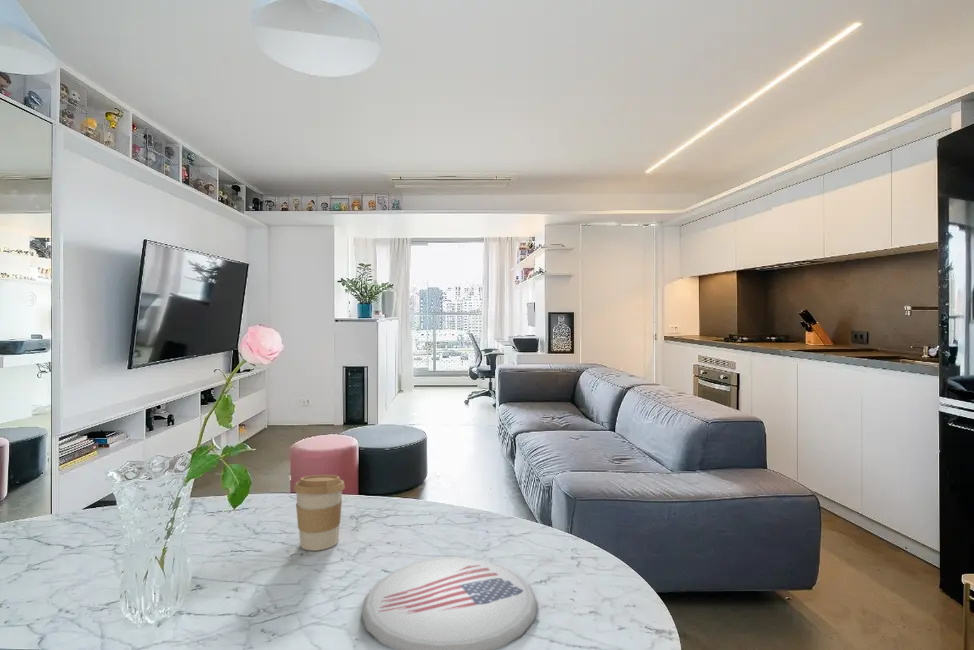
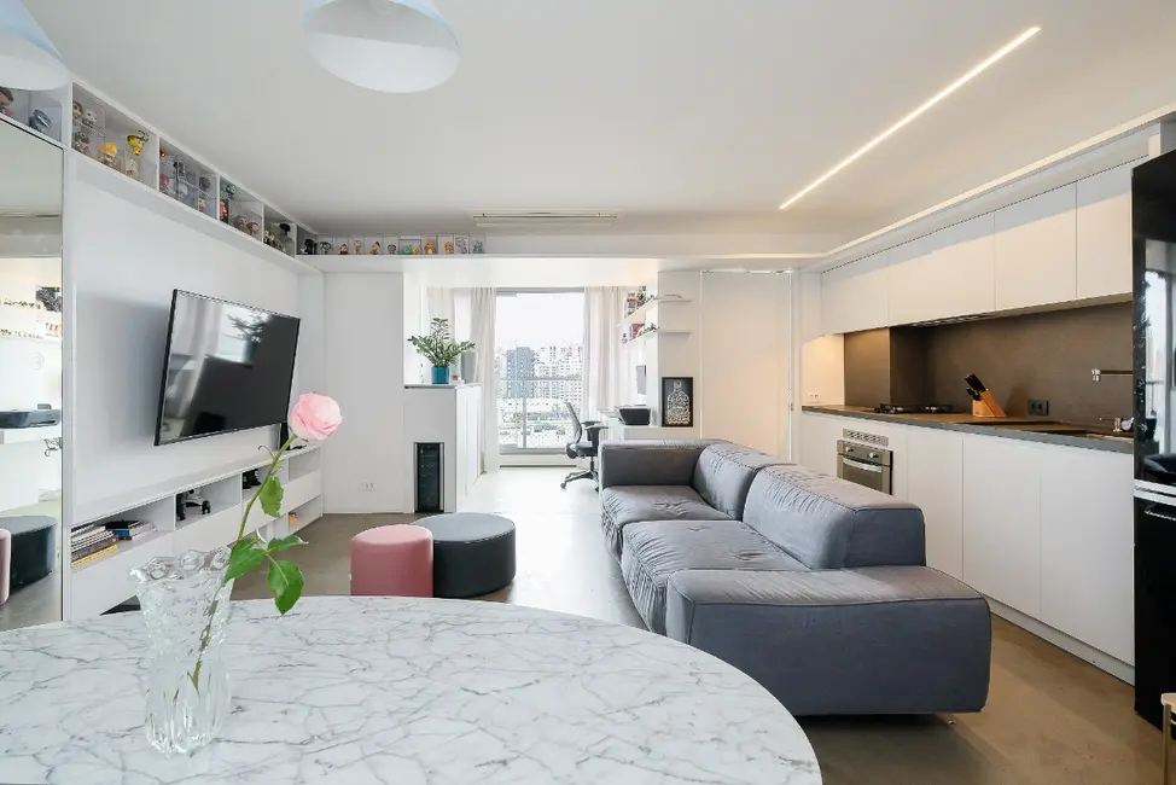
- plate [360,556,539,650]
- coffee cup [293,474,346,552]
